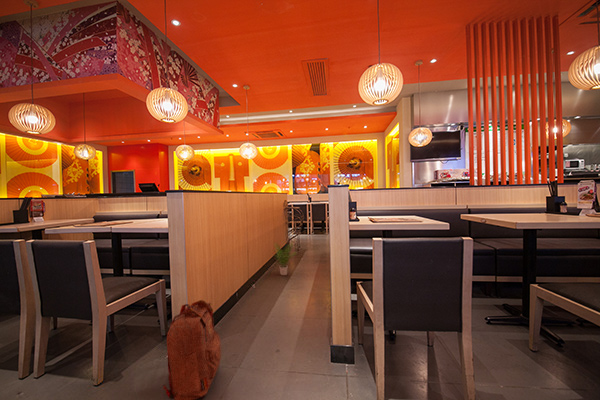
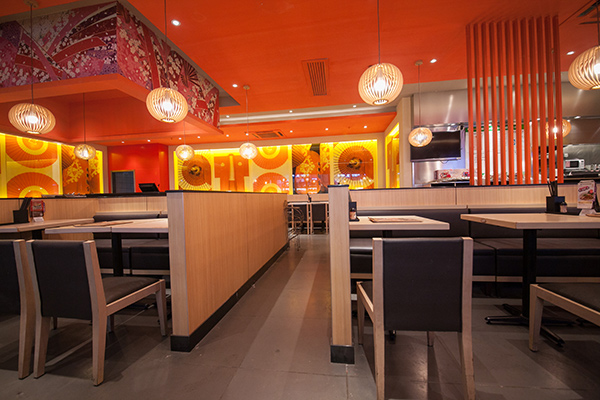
- potted plant [270,241,296,276]
- backpack [162,299,222,400]
